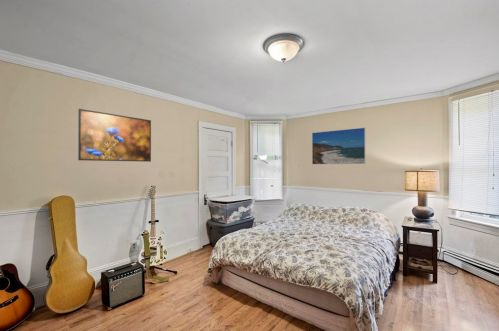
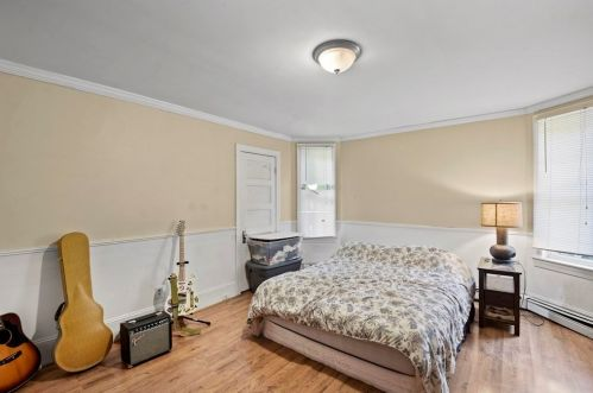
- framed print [77,108,152,163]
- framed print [311,127,366,165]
